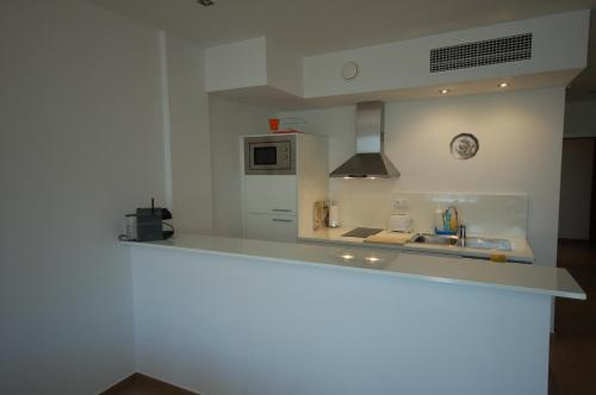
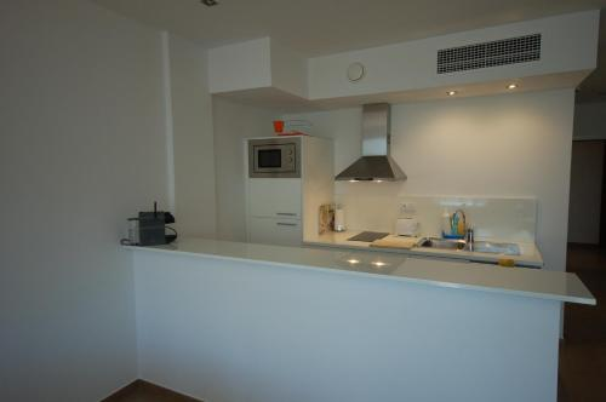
- decorative plate [448,132,480,161]
